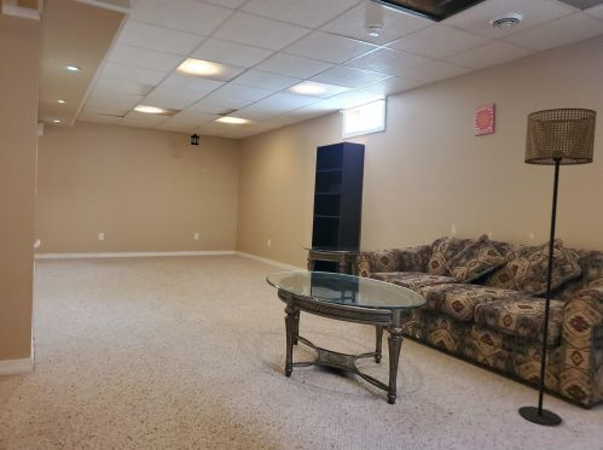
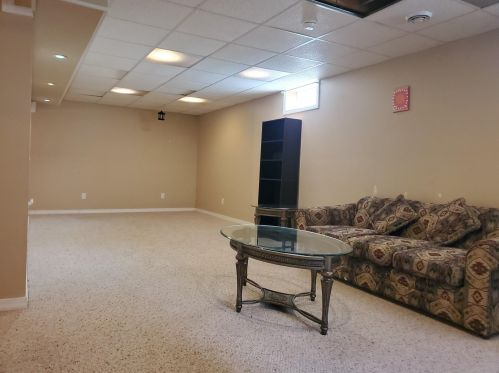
- floor lamp [517,107,598,427]
